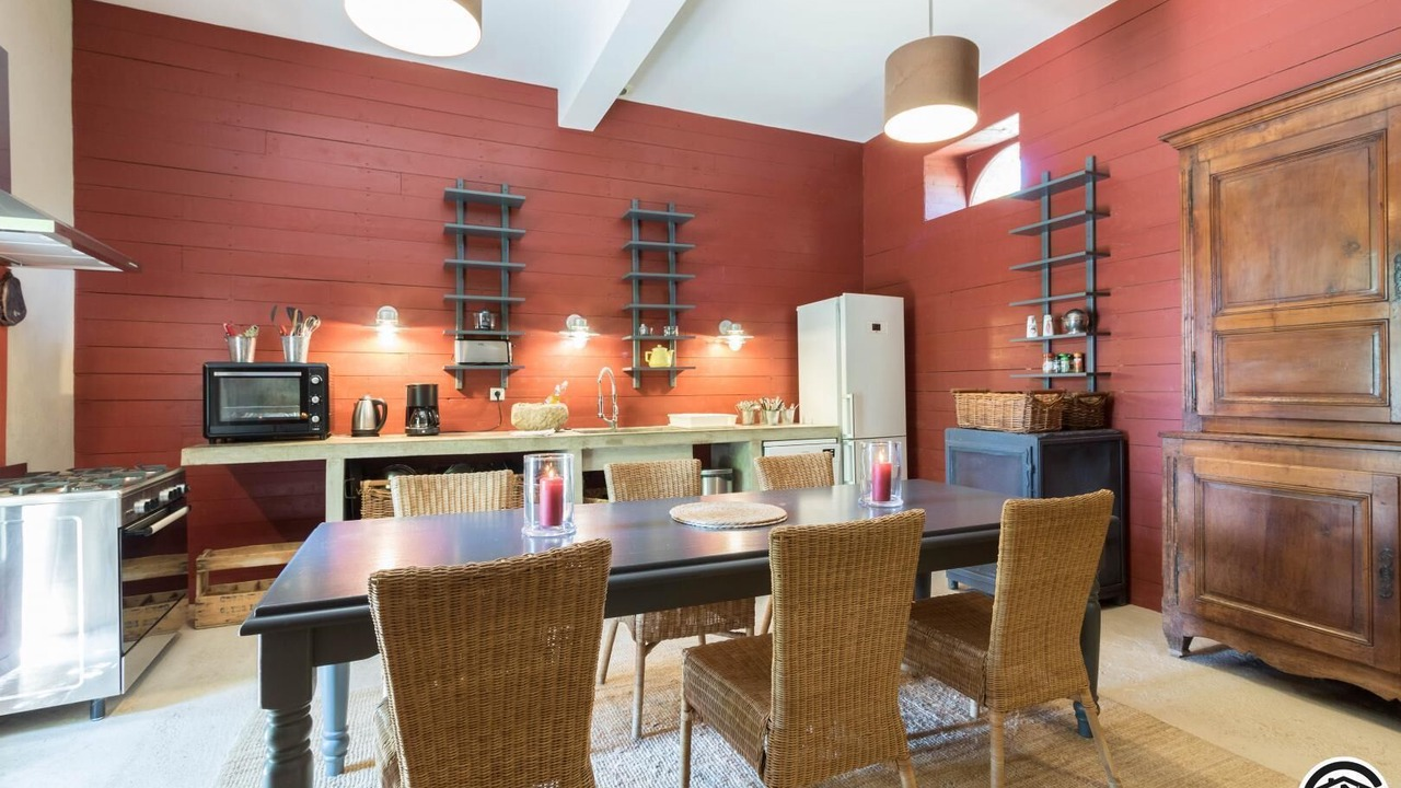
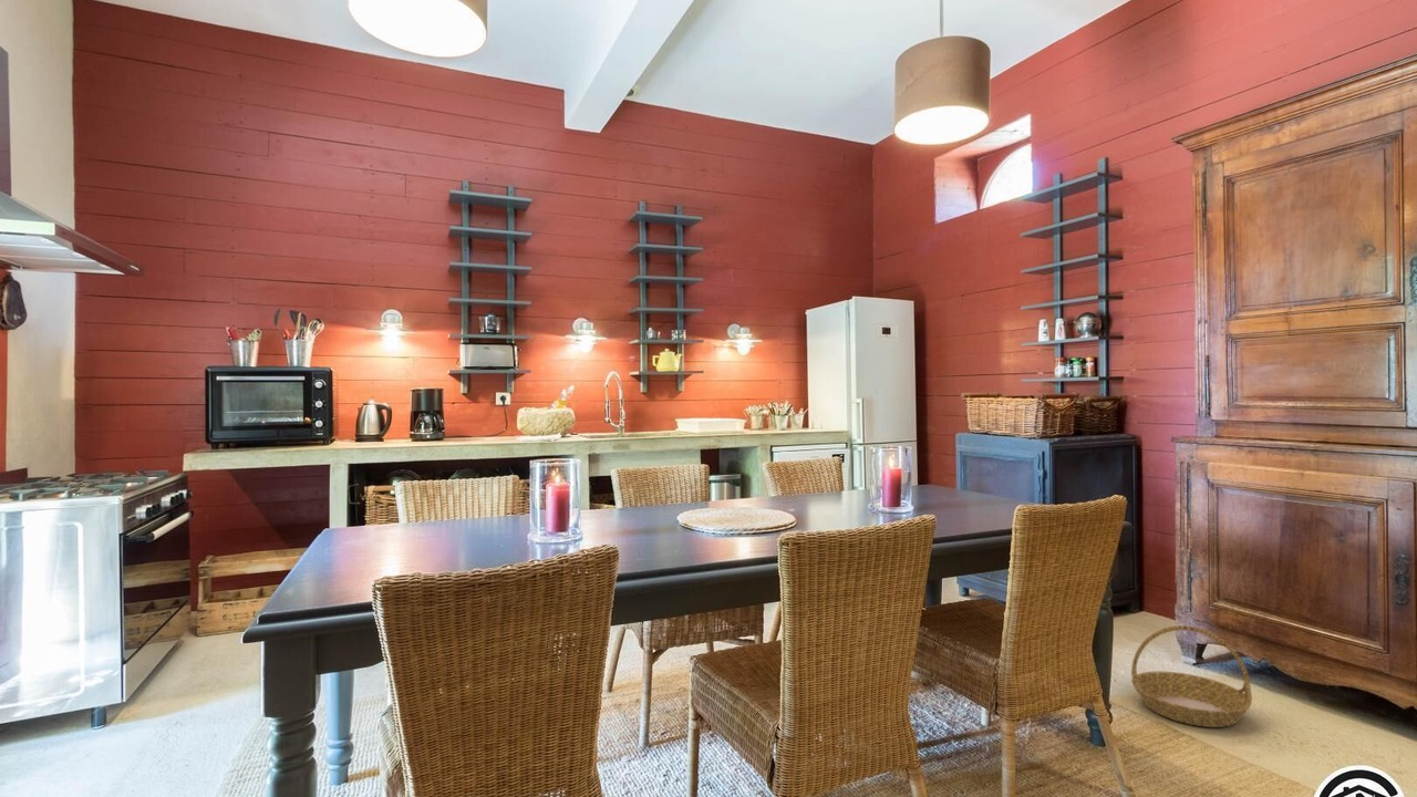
+ basket [1130,624,1253,728]
